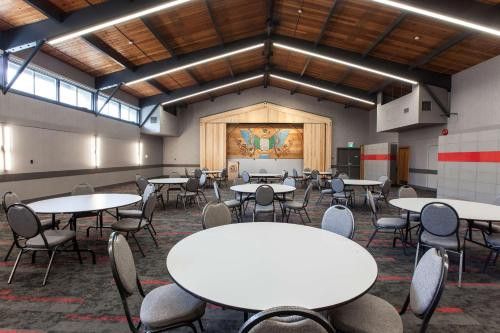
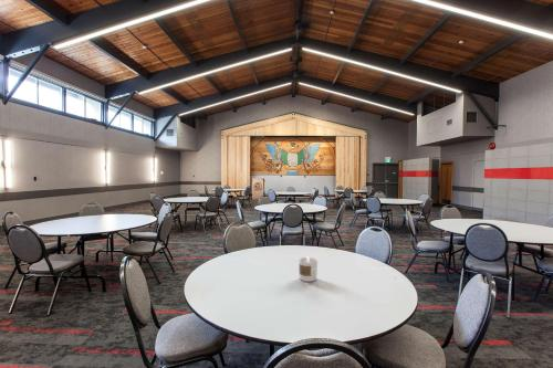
+ candle [298,255,319,283]
